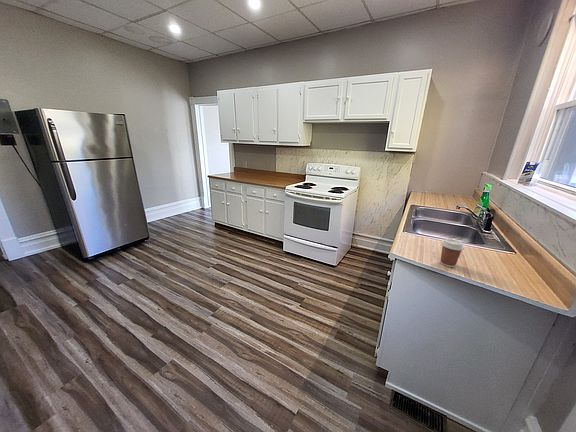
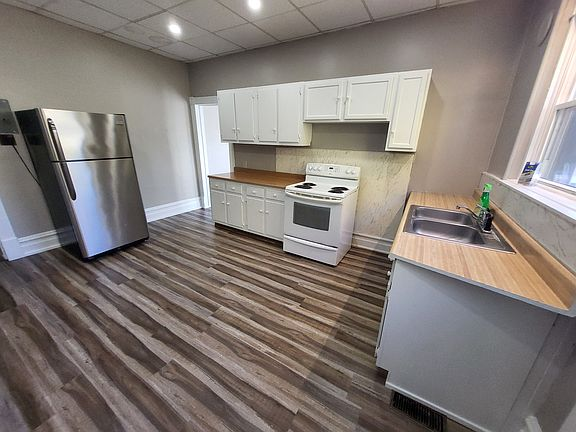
- coffee cup [439,238,465,268]
